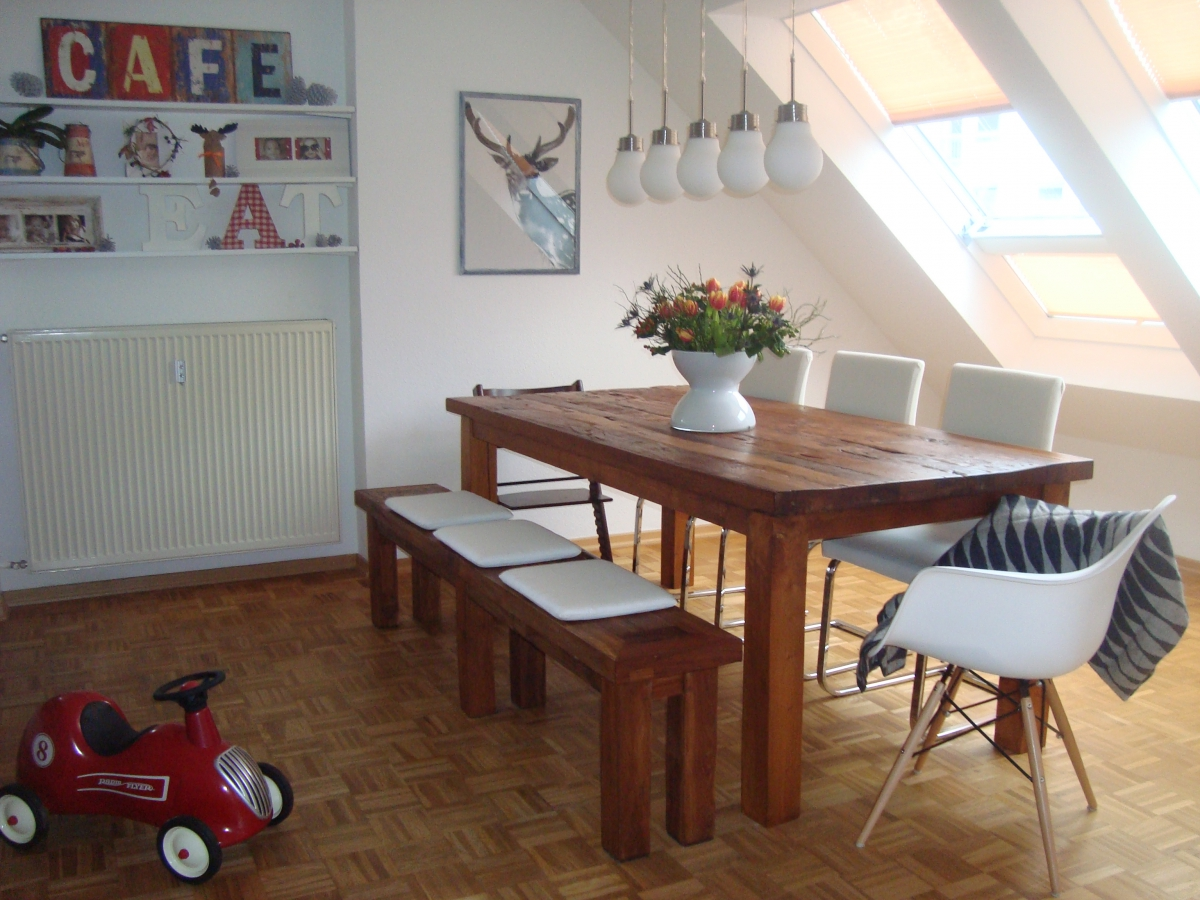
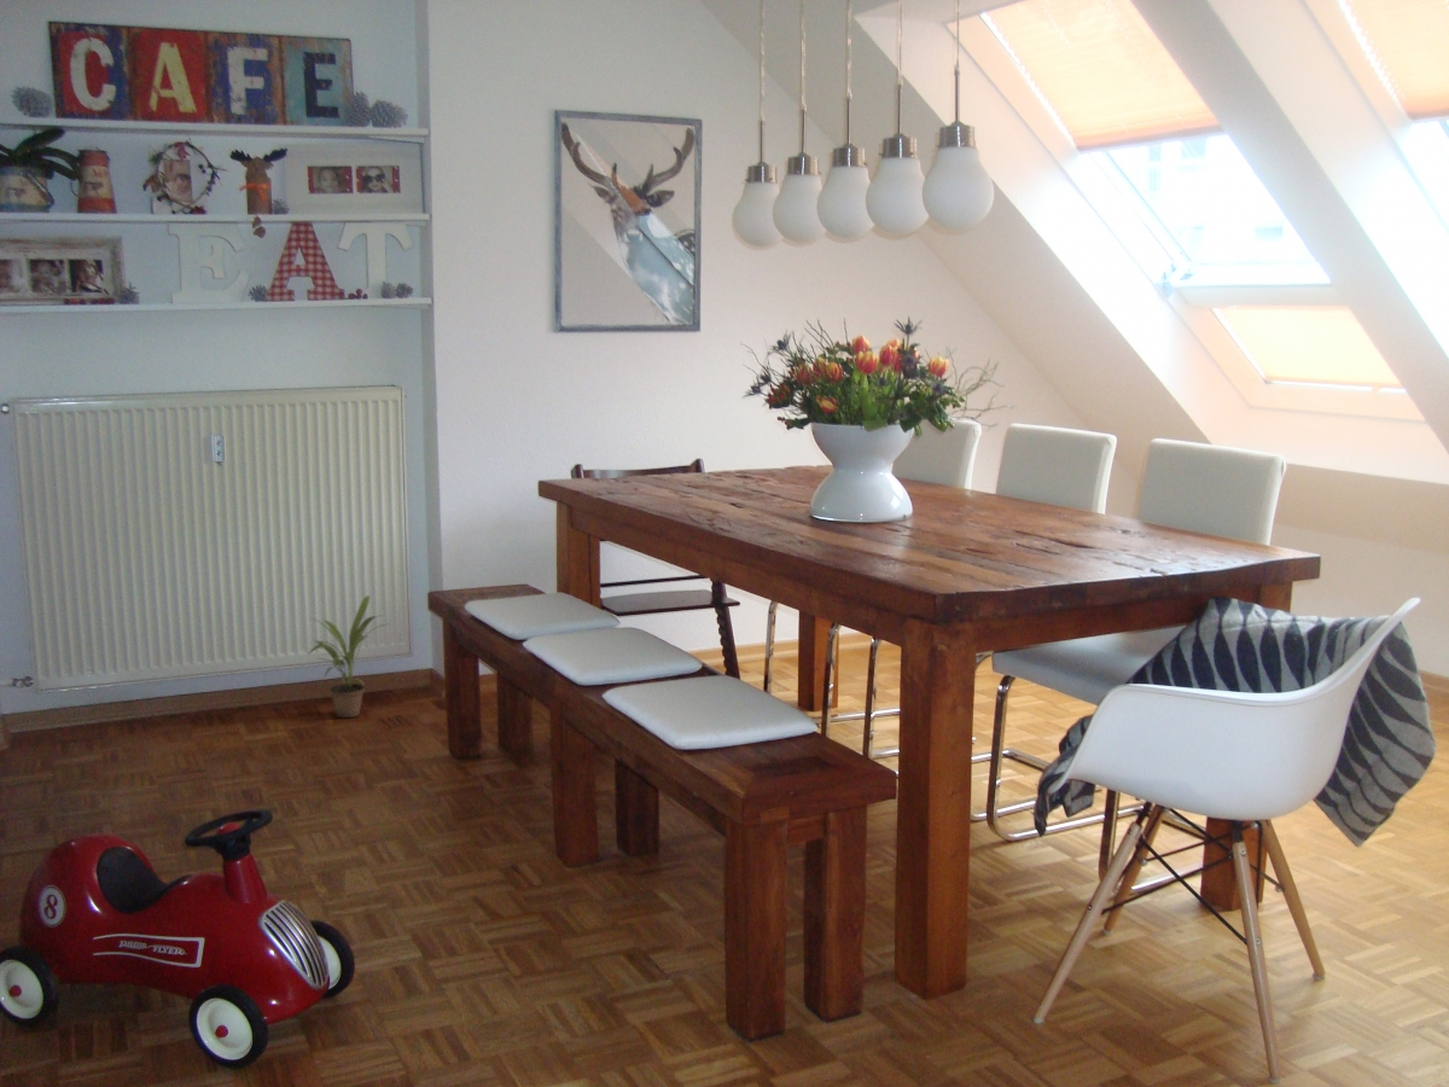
+ potted plant [307,594,391,719]
